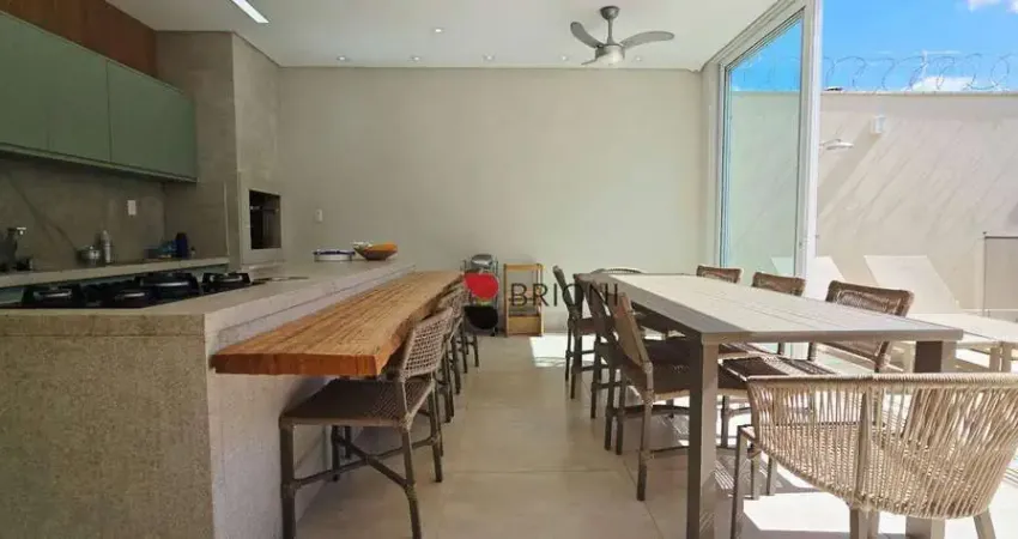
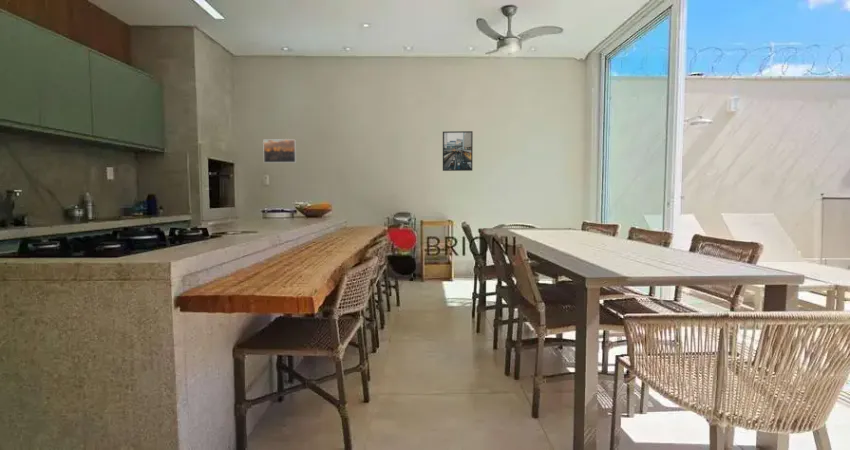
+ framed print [262,138,297,164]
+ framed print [442,130,474,172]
